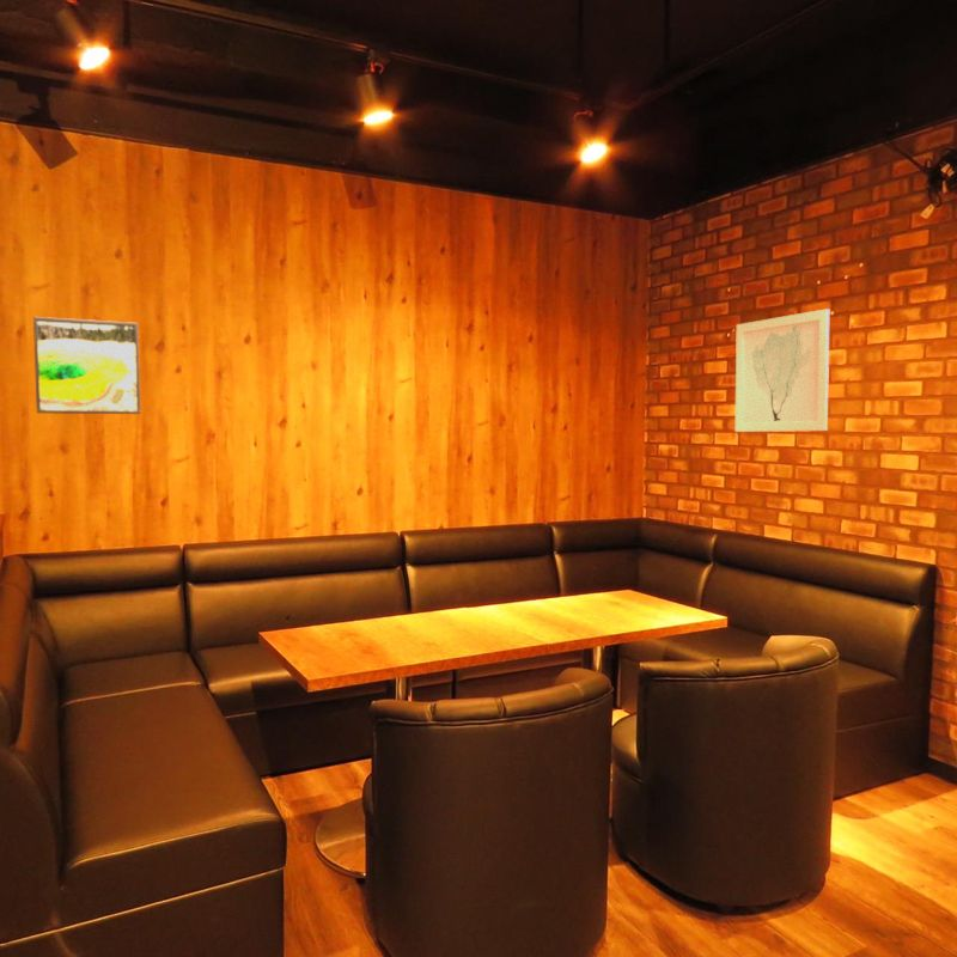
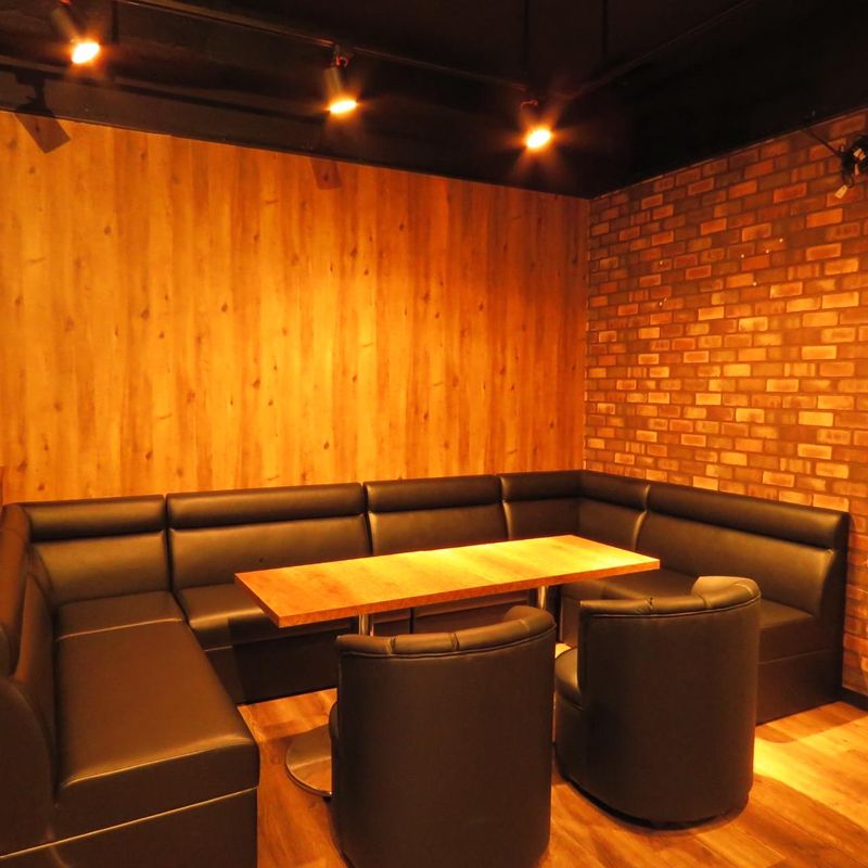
- wall art [734,307,830,433]
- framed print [32,316,141,415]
